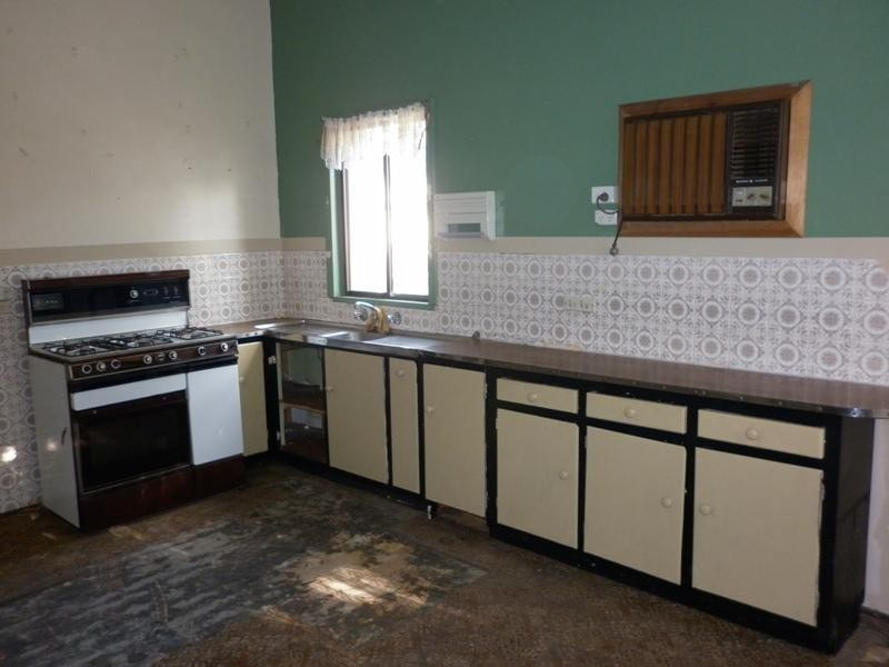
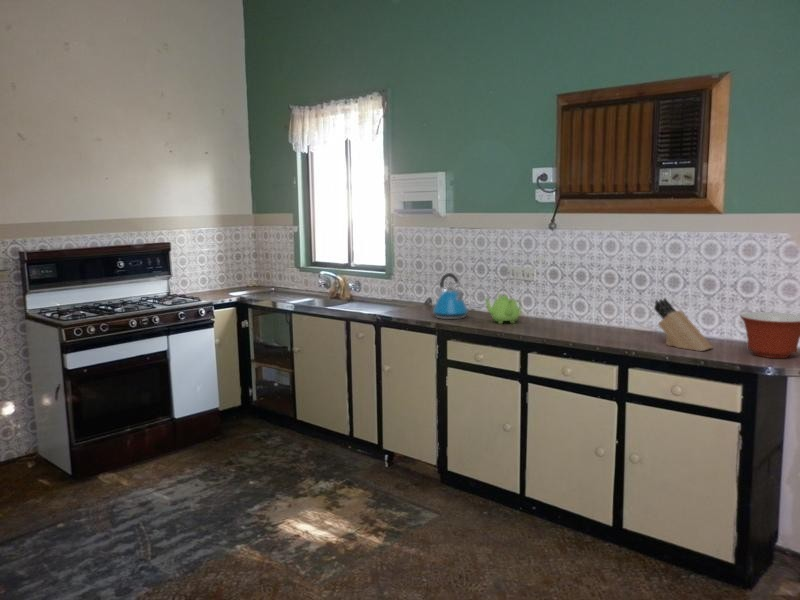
+ kettle [432,272,469,320]
+ mixing bowl [739,311,800,359]
+ knife block [653,297,714,352]
+ teapot [482,293,523,325]
